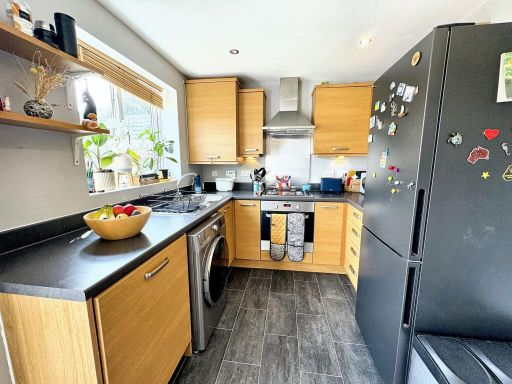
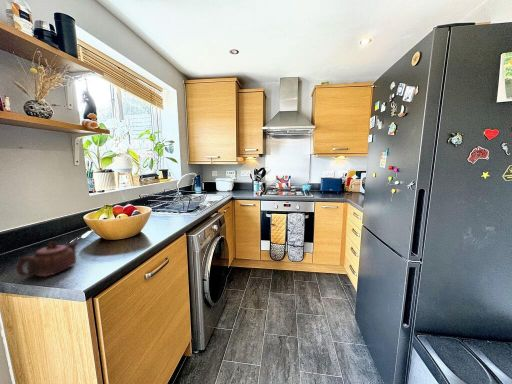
+ teapot [15,240,79,277]
